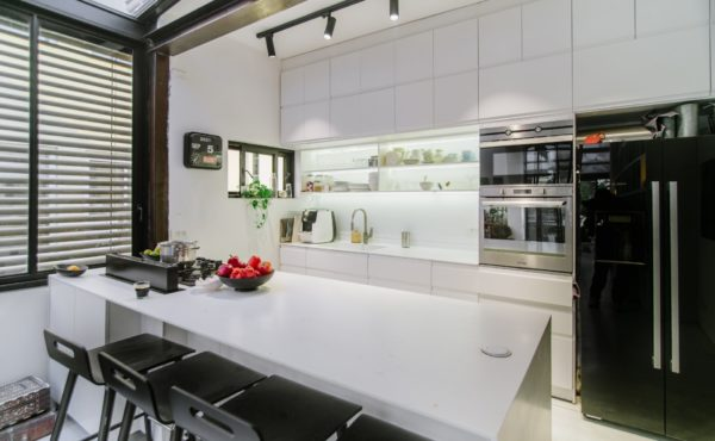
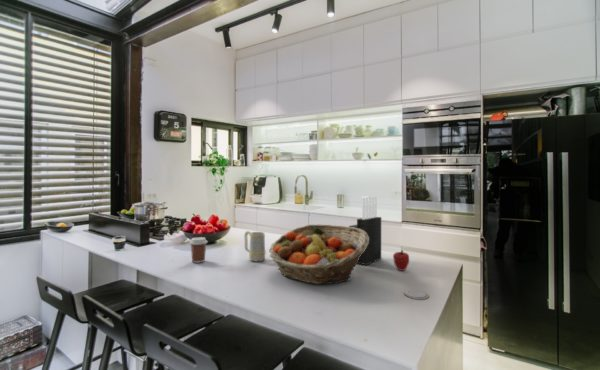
+ apple [392,249,410,272]
+ fruit basket [268,224,369,285]
+ coffee cup [188,236,209,264]
+ mug [243,230,267,262]
+ knife block [348,195,382,266]
